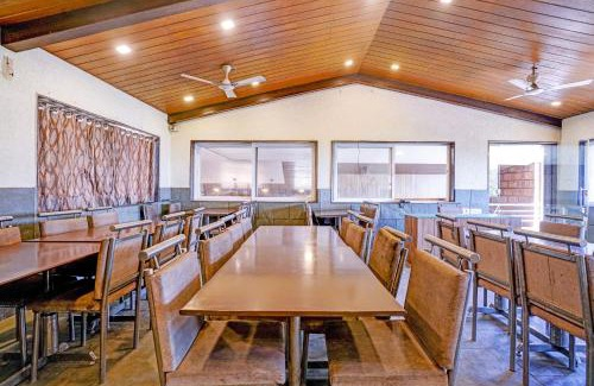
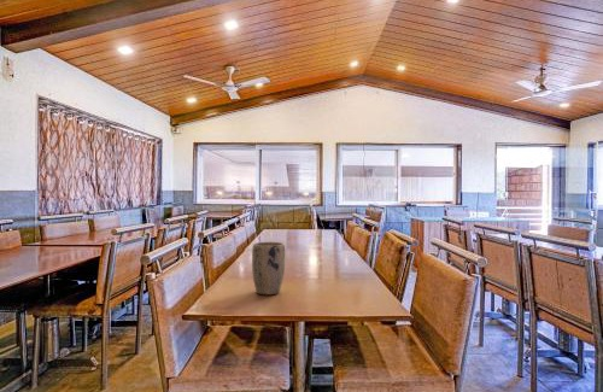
+ plant pot [251,241,286,296]
